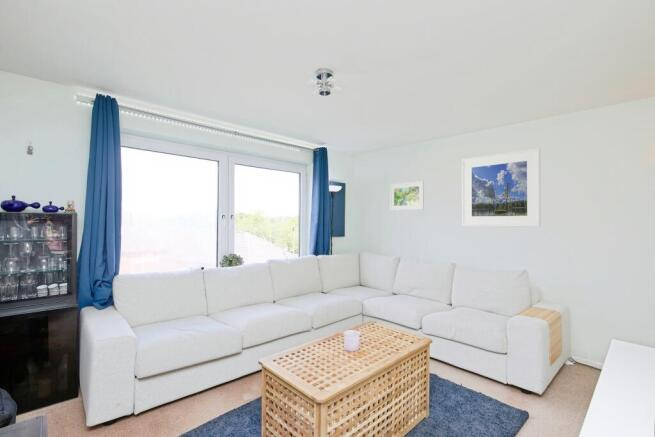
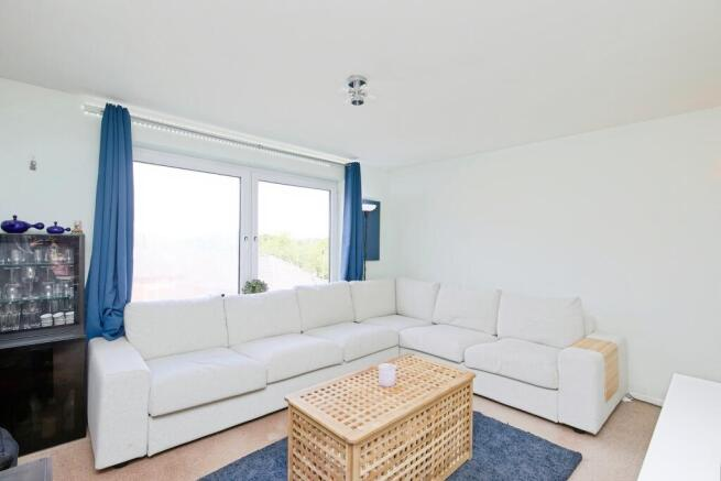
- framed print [389,180,425,211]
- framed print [461,147,542,228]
